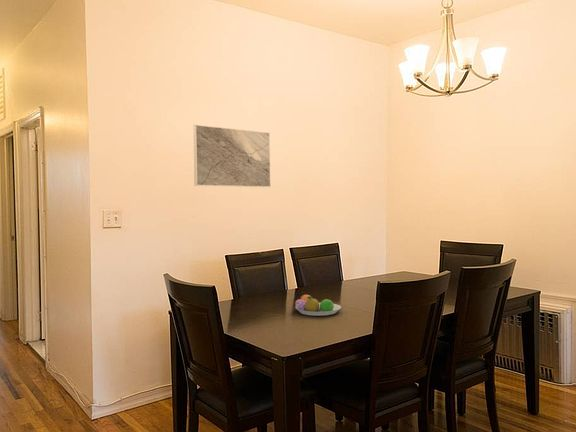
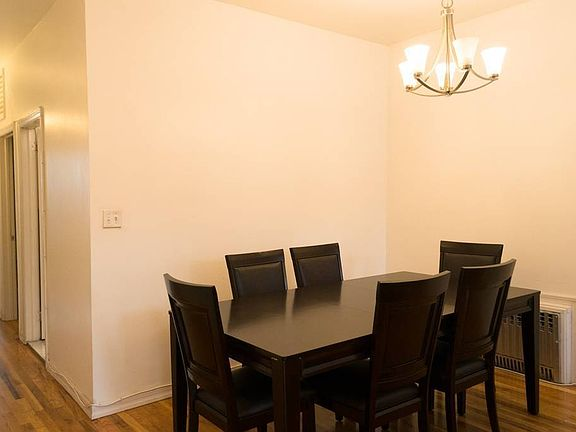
- fruit bowl [295,293,342,317]
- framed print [192,124,272,188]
